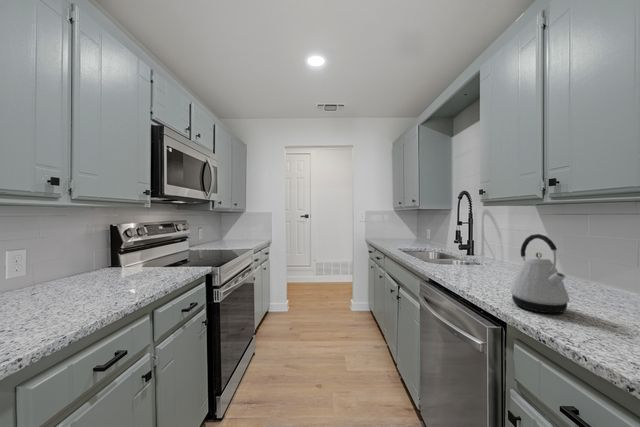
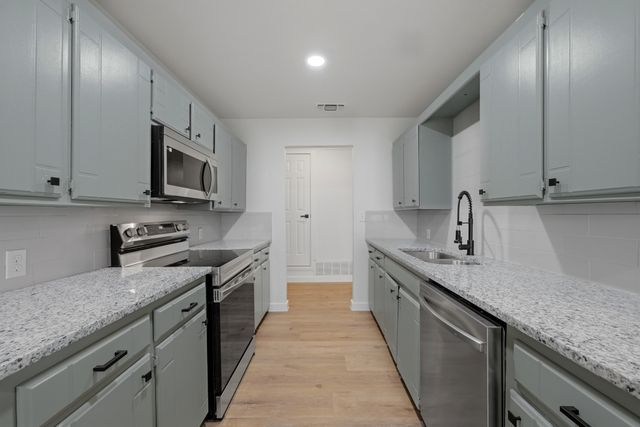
- kettle [509,233,571,314]
